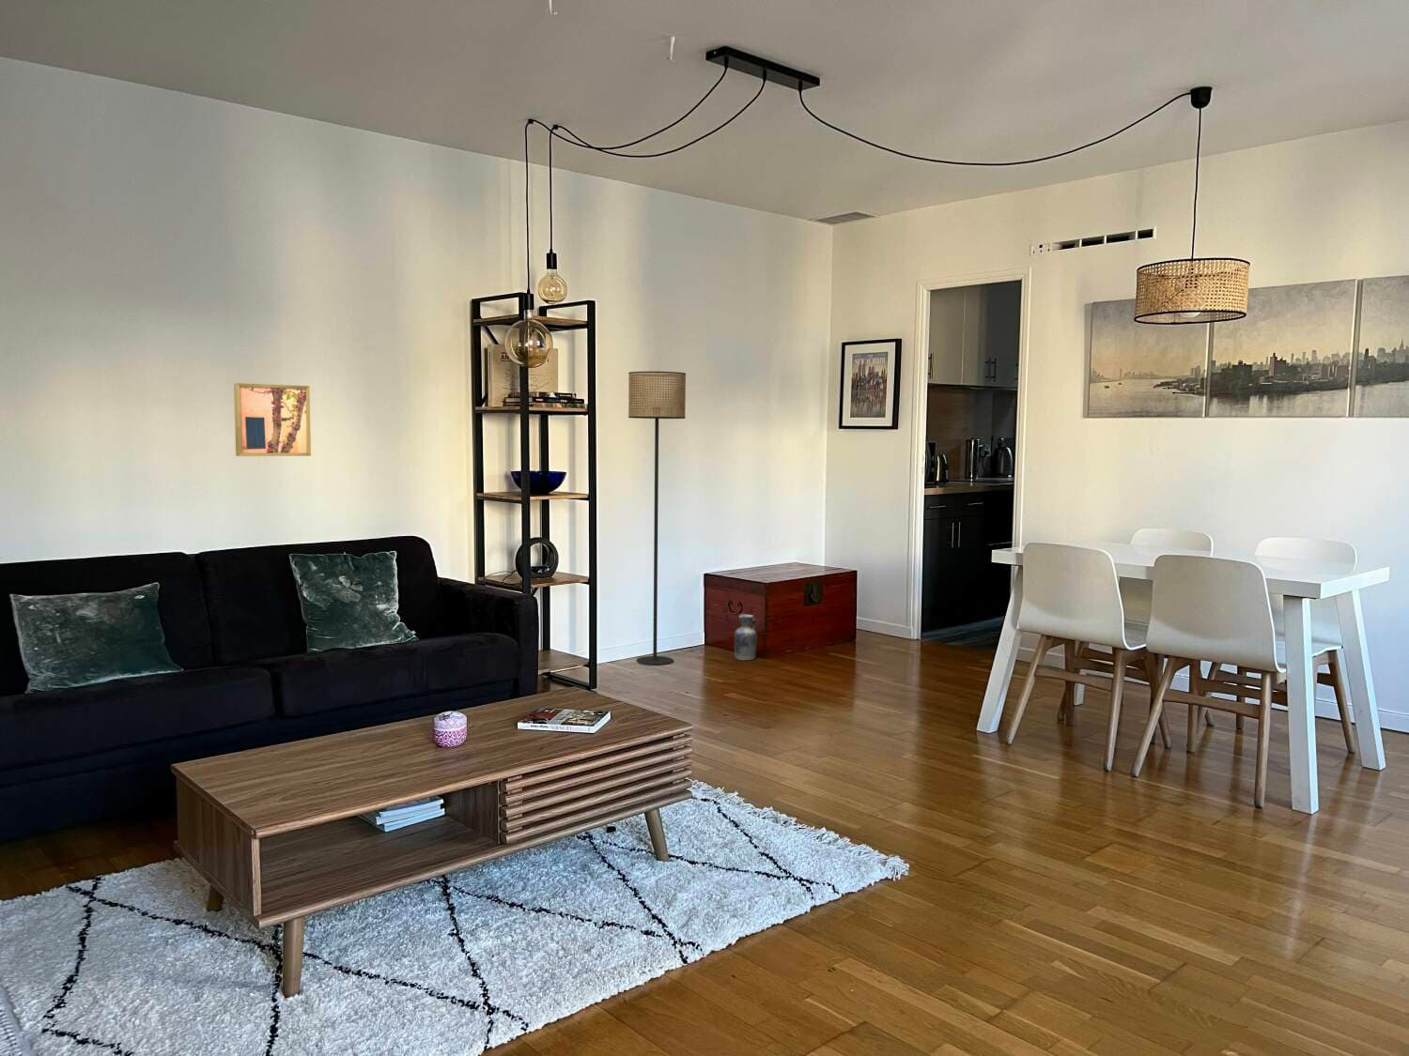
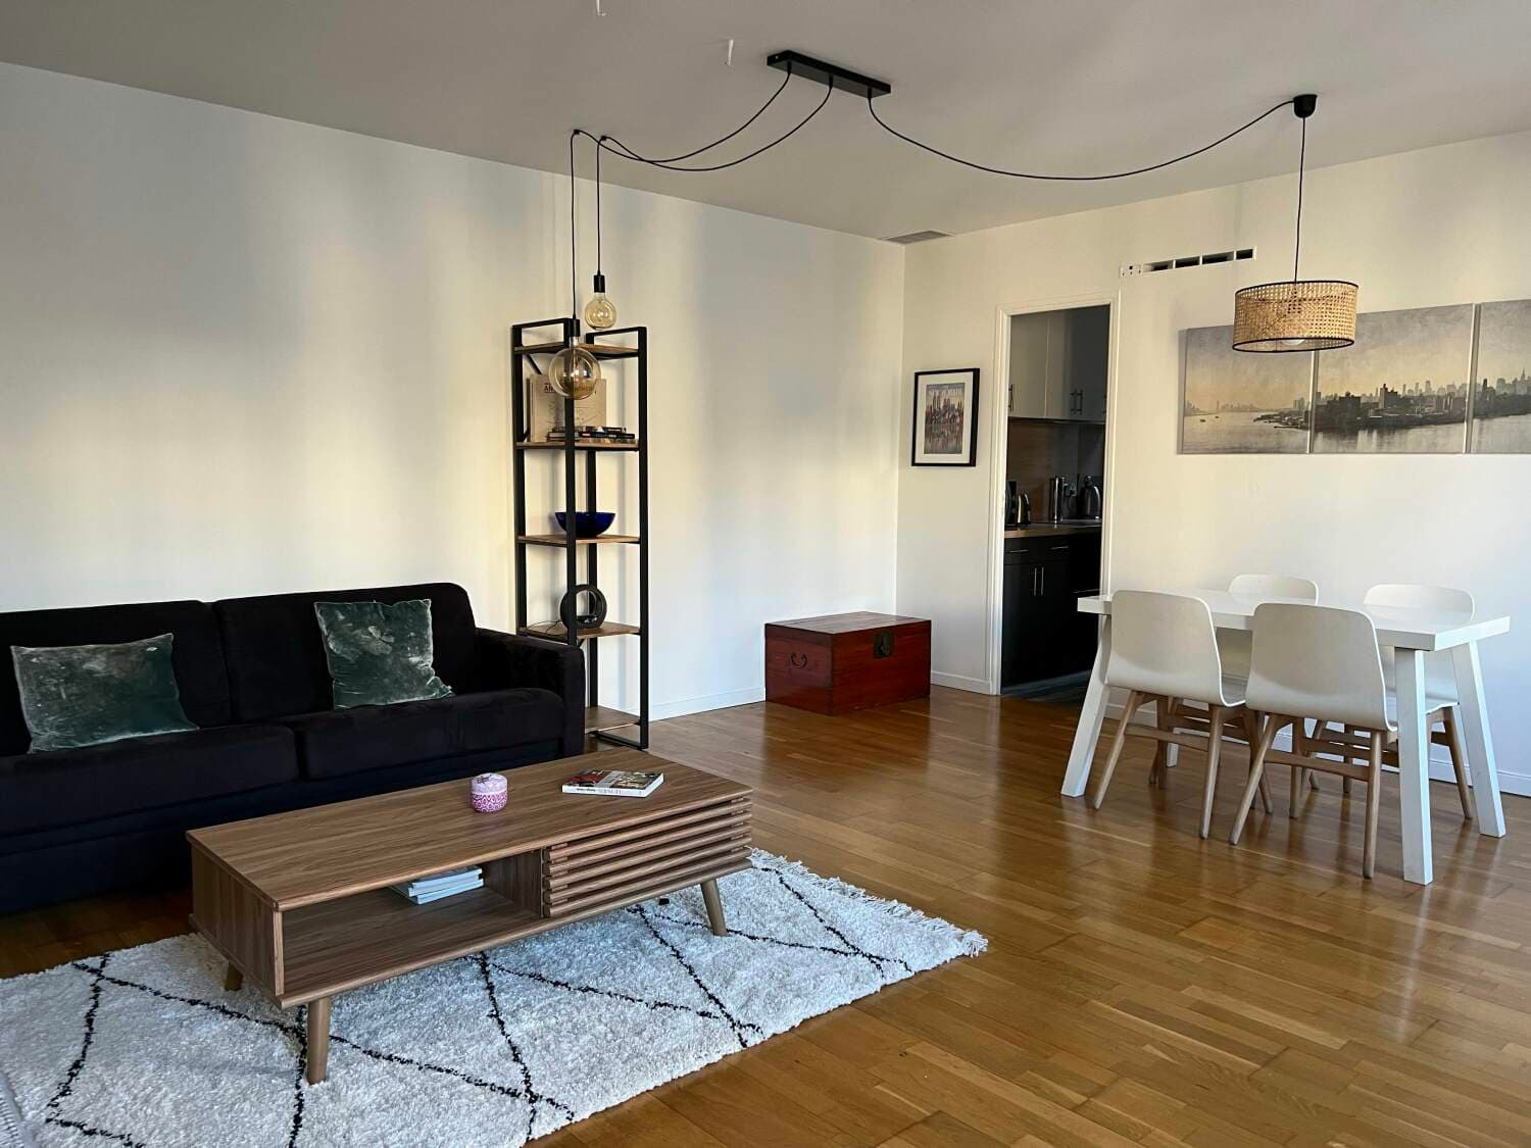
- ceramic jug [733,613,758,661]
- floor lamp [628,370,687,667]
- wall art [233,382,312,457]
